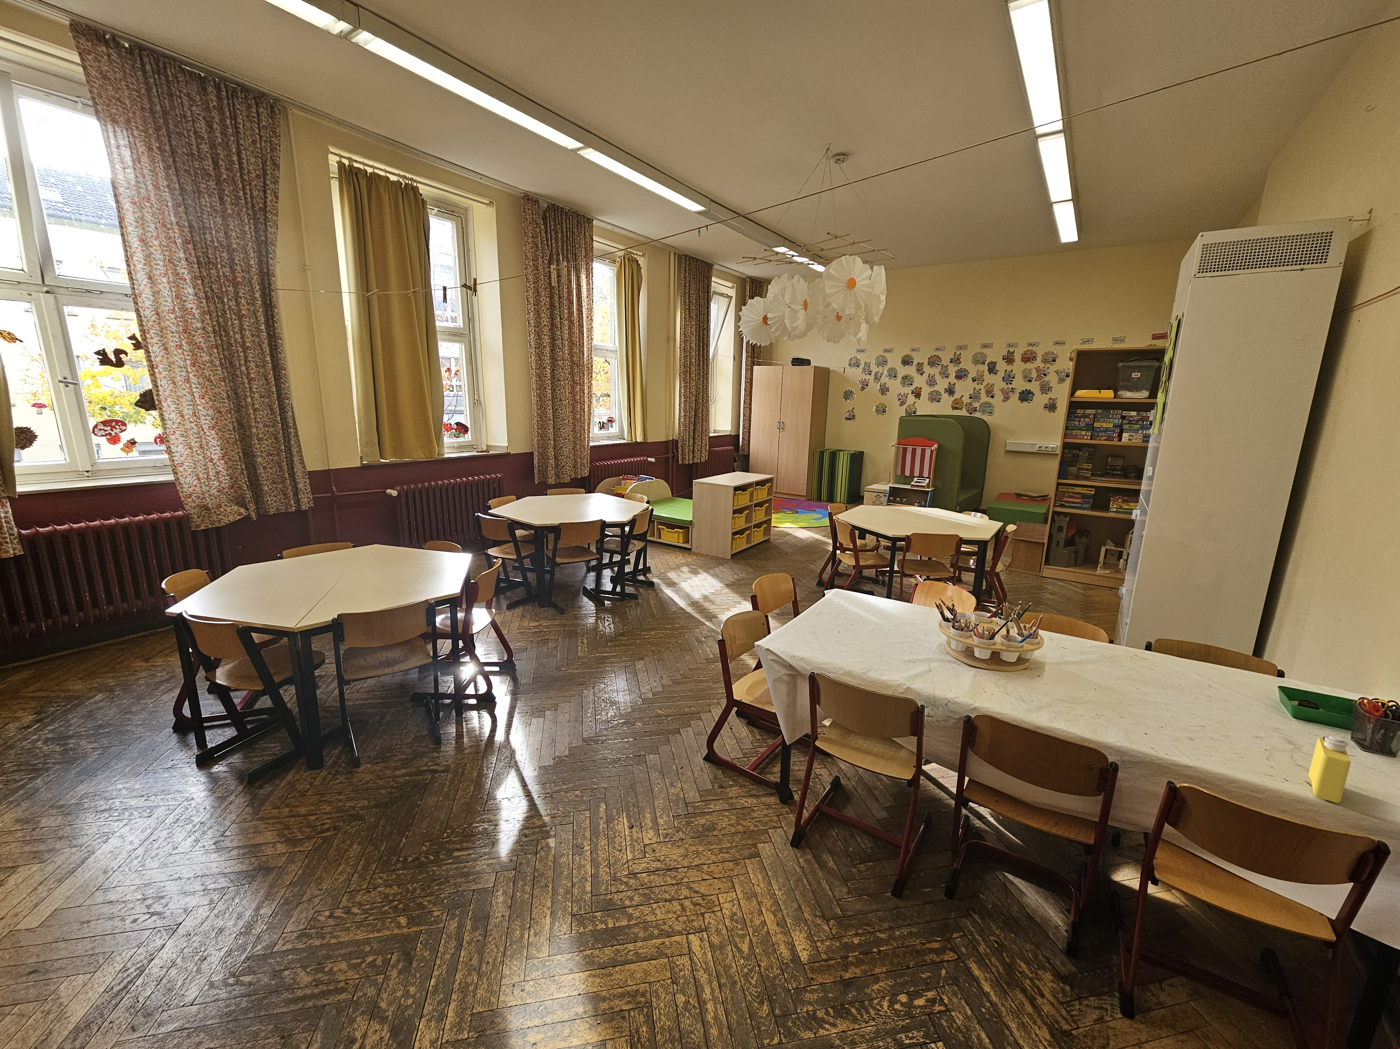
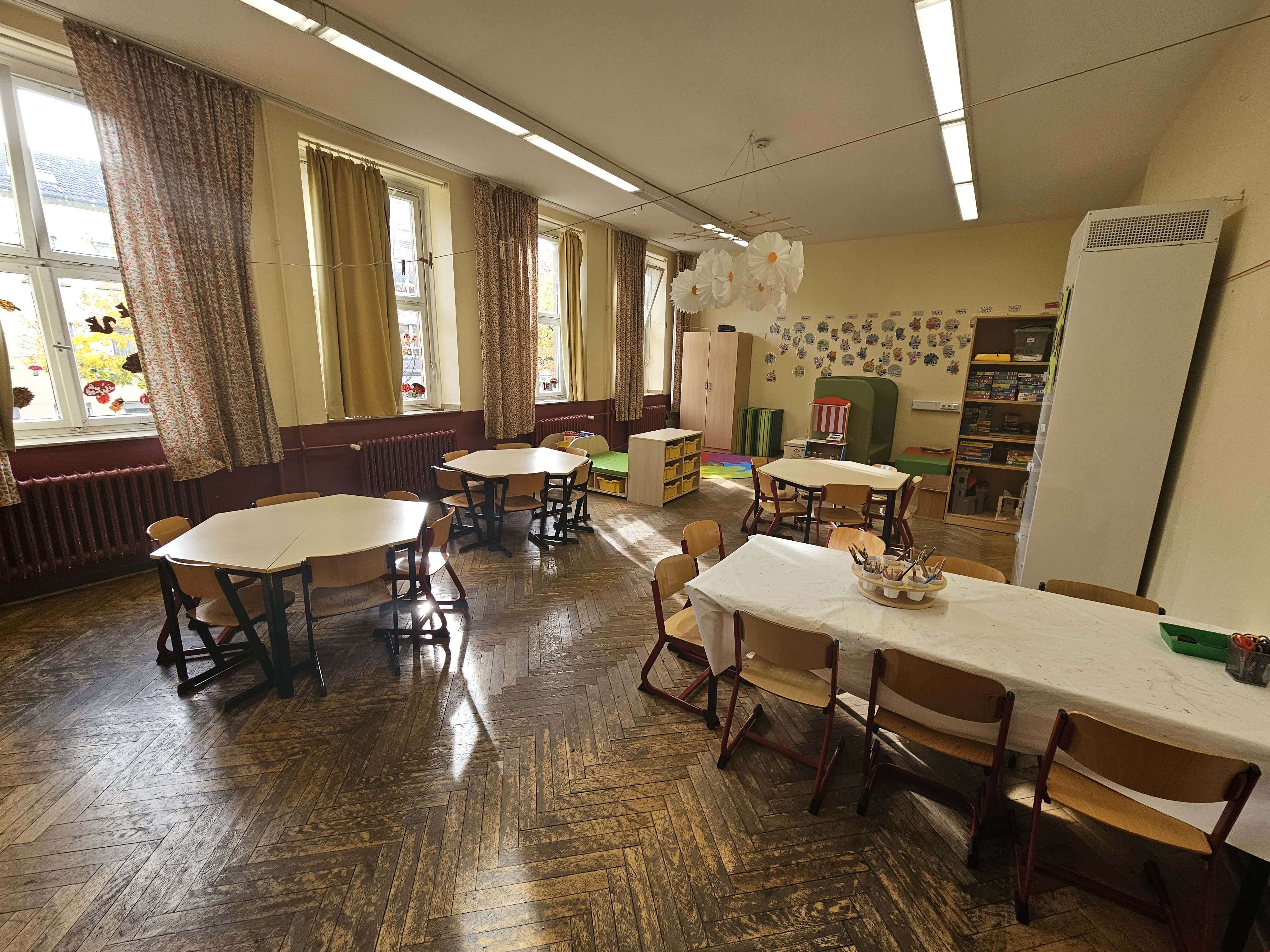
- bottle [1309,735,1351,803]
